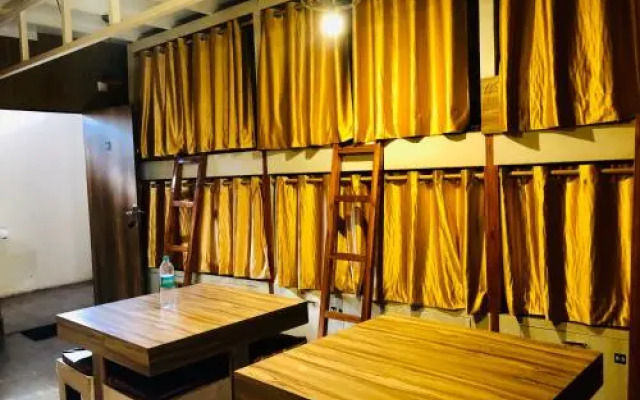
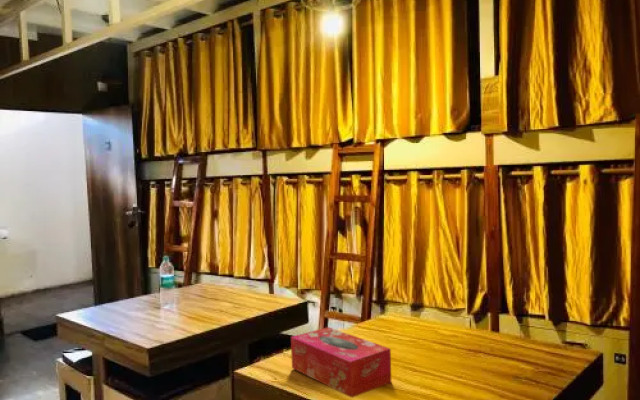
+ tissue box [290,326,392,399]
